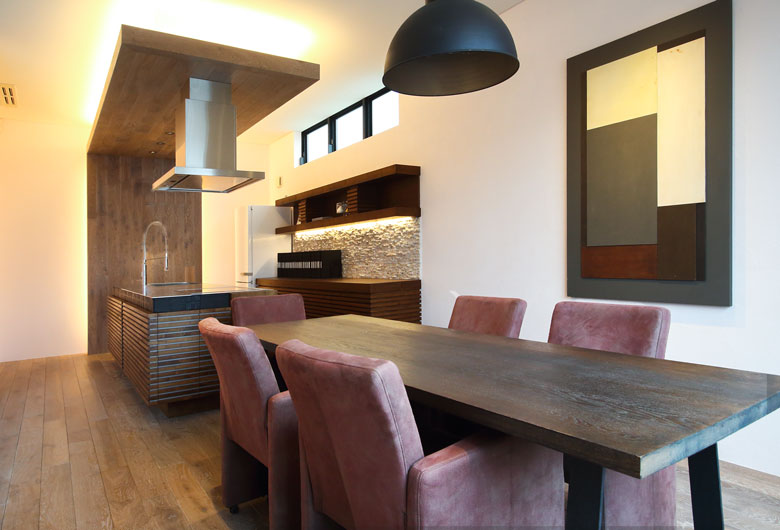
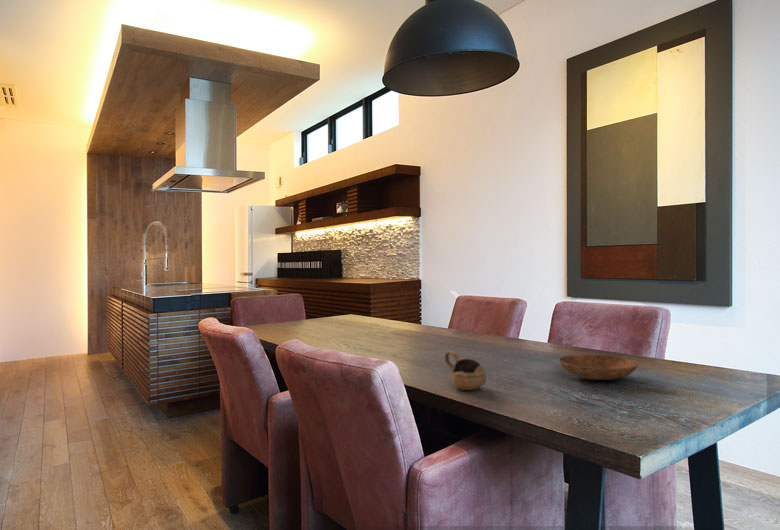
+ bowl [557,354,640,381]
+ cup [444,350,487,391]
